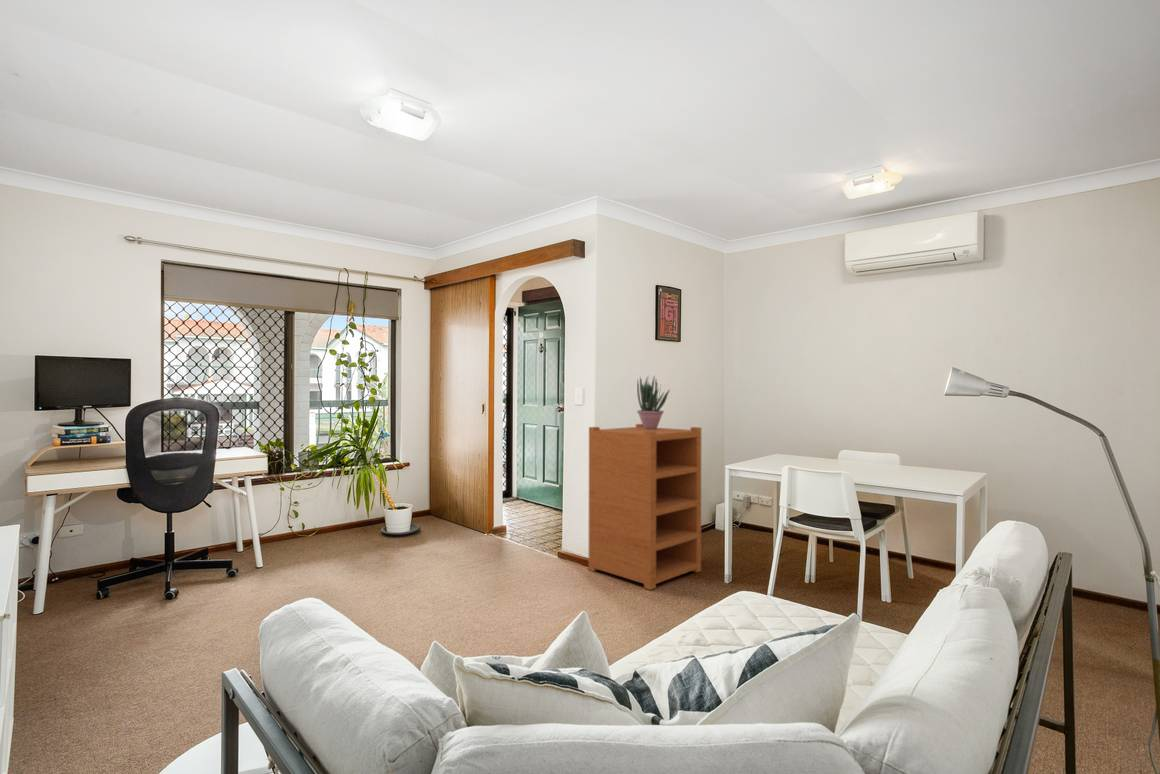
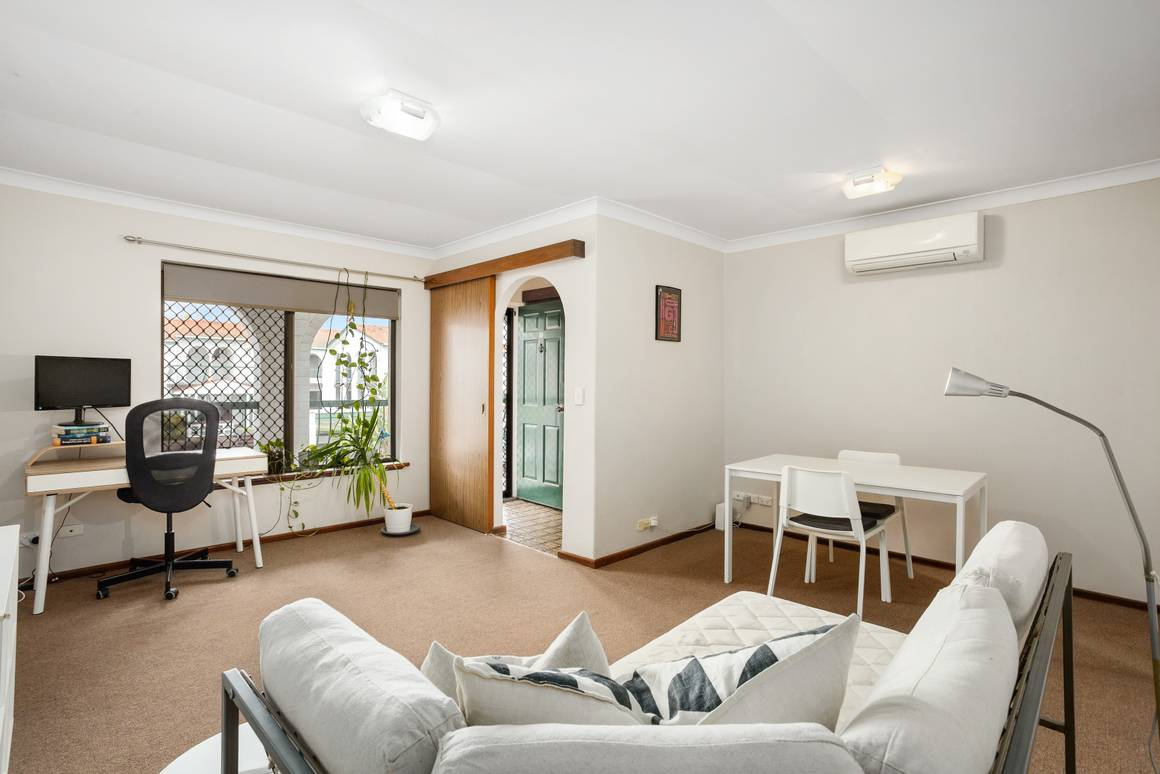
- potted plant [636,374,671,430]
- cupboard [587,423,702,591]
